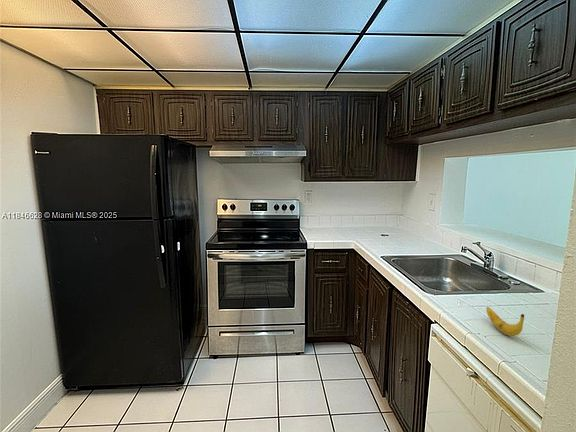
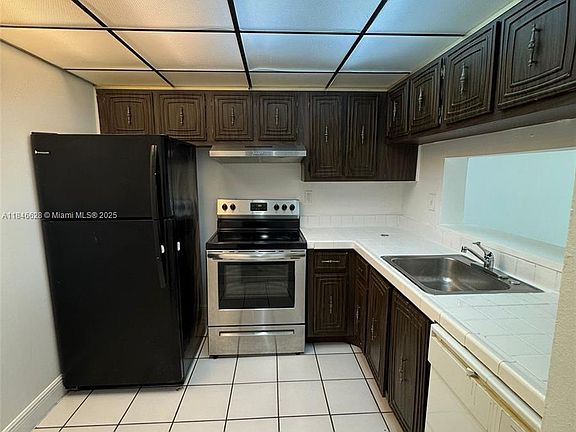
- banana [486,306,525,337]
